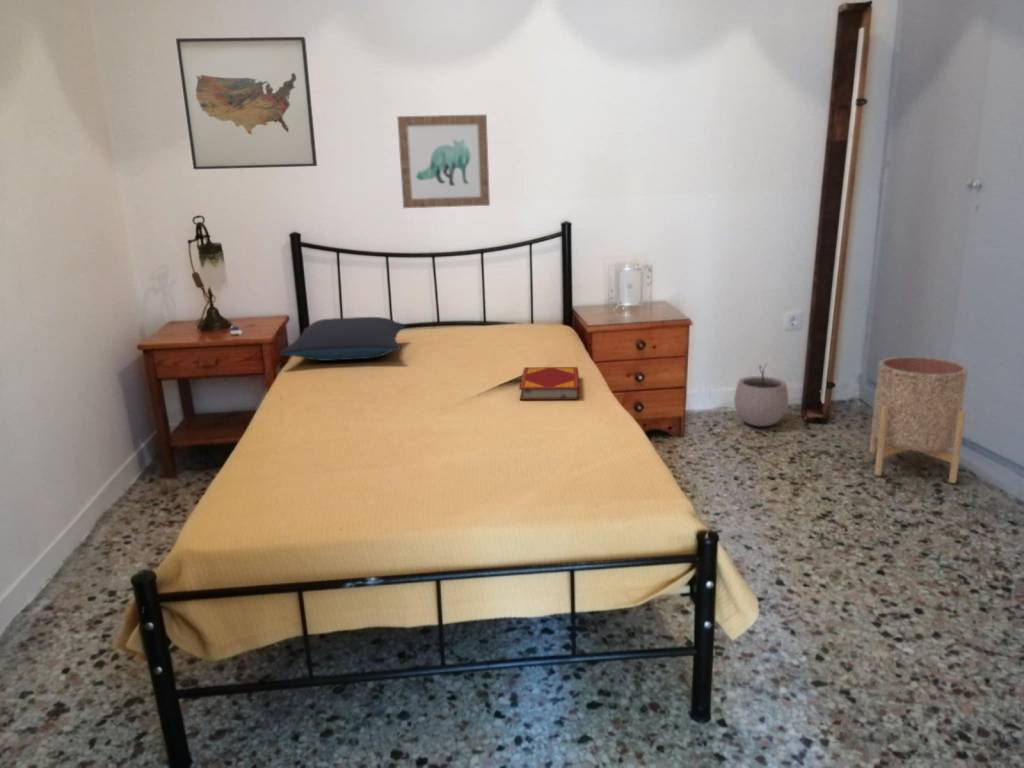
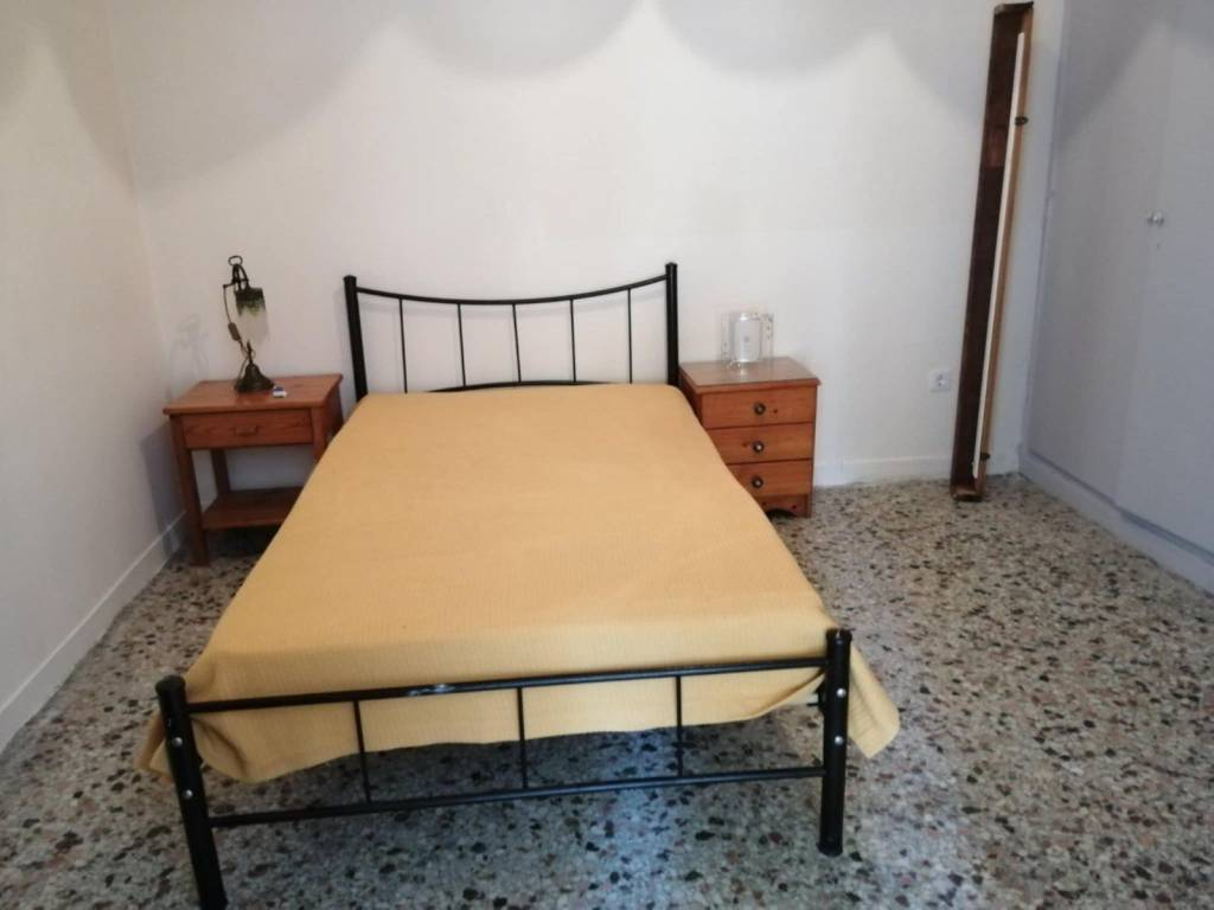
- planter [868,356,969,484]
- pillow [279,316,405,362]
- wall art [396,113,491,209]
- hardback book [518,366,581,401]
- wall art [175,36,318,170]
- plant pot [733,362,789,427]
